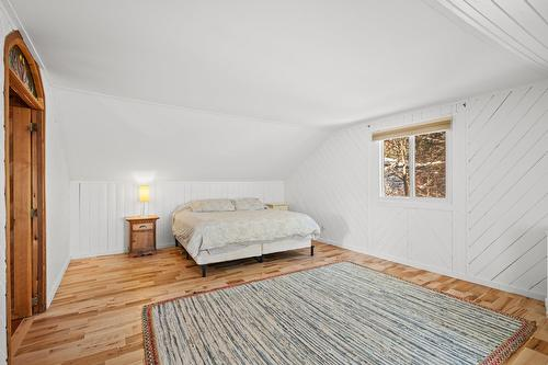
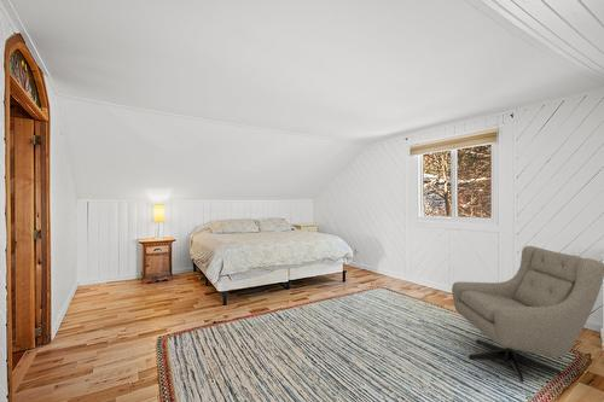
+ armchair [451,245,604,384]
